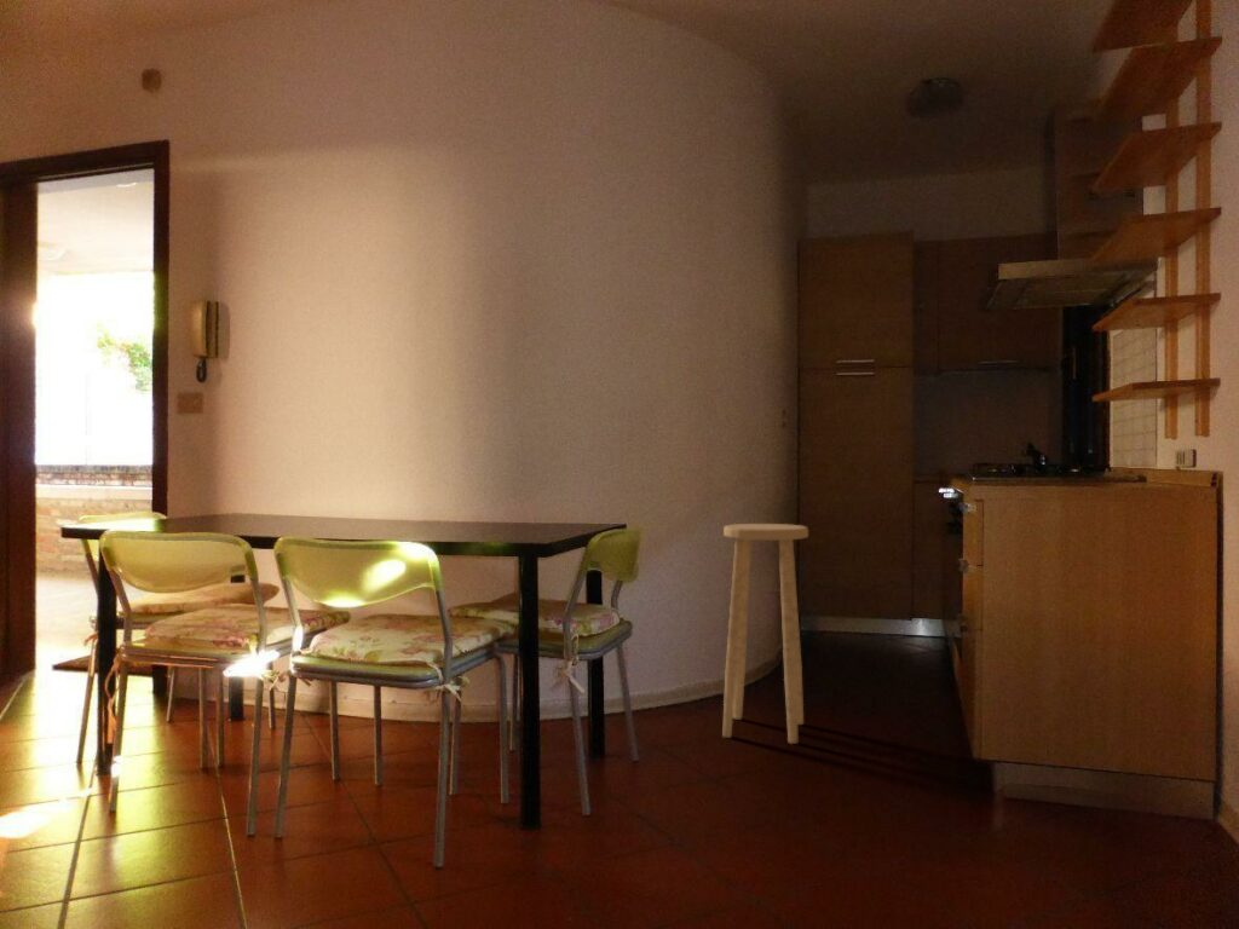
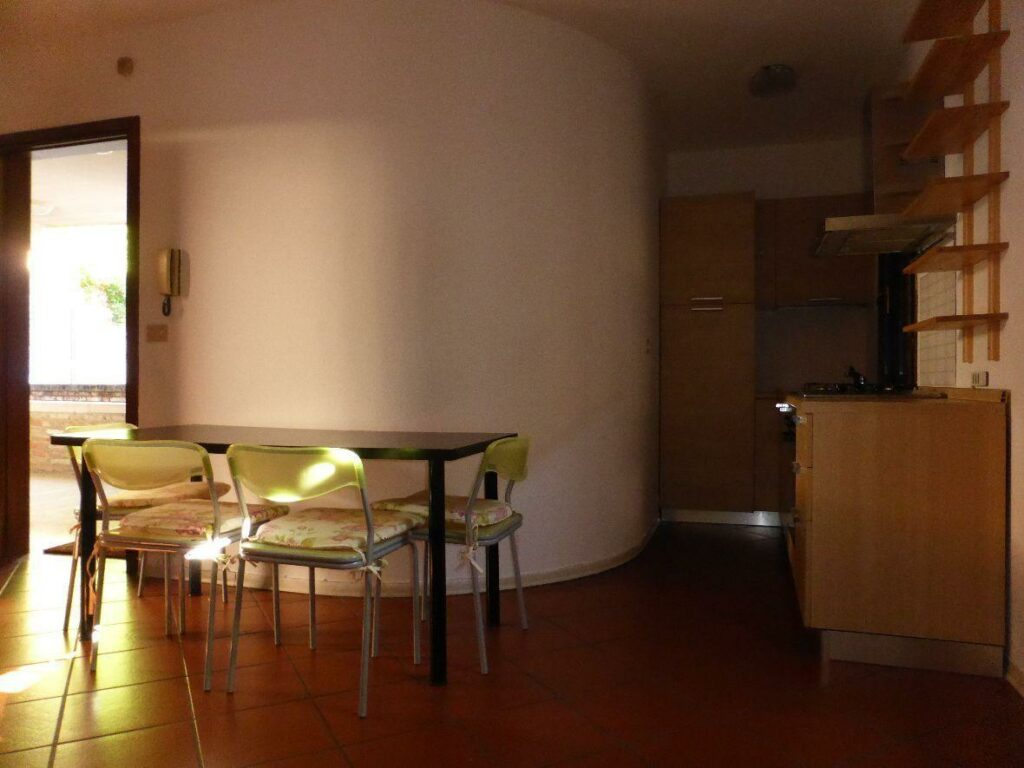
- stool [721,523,809,745]
